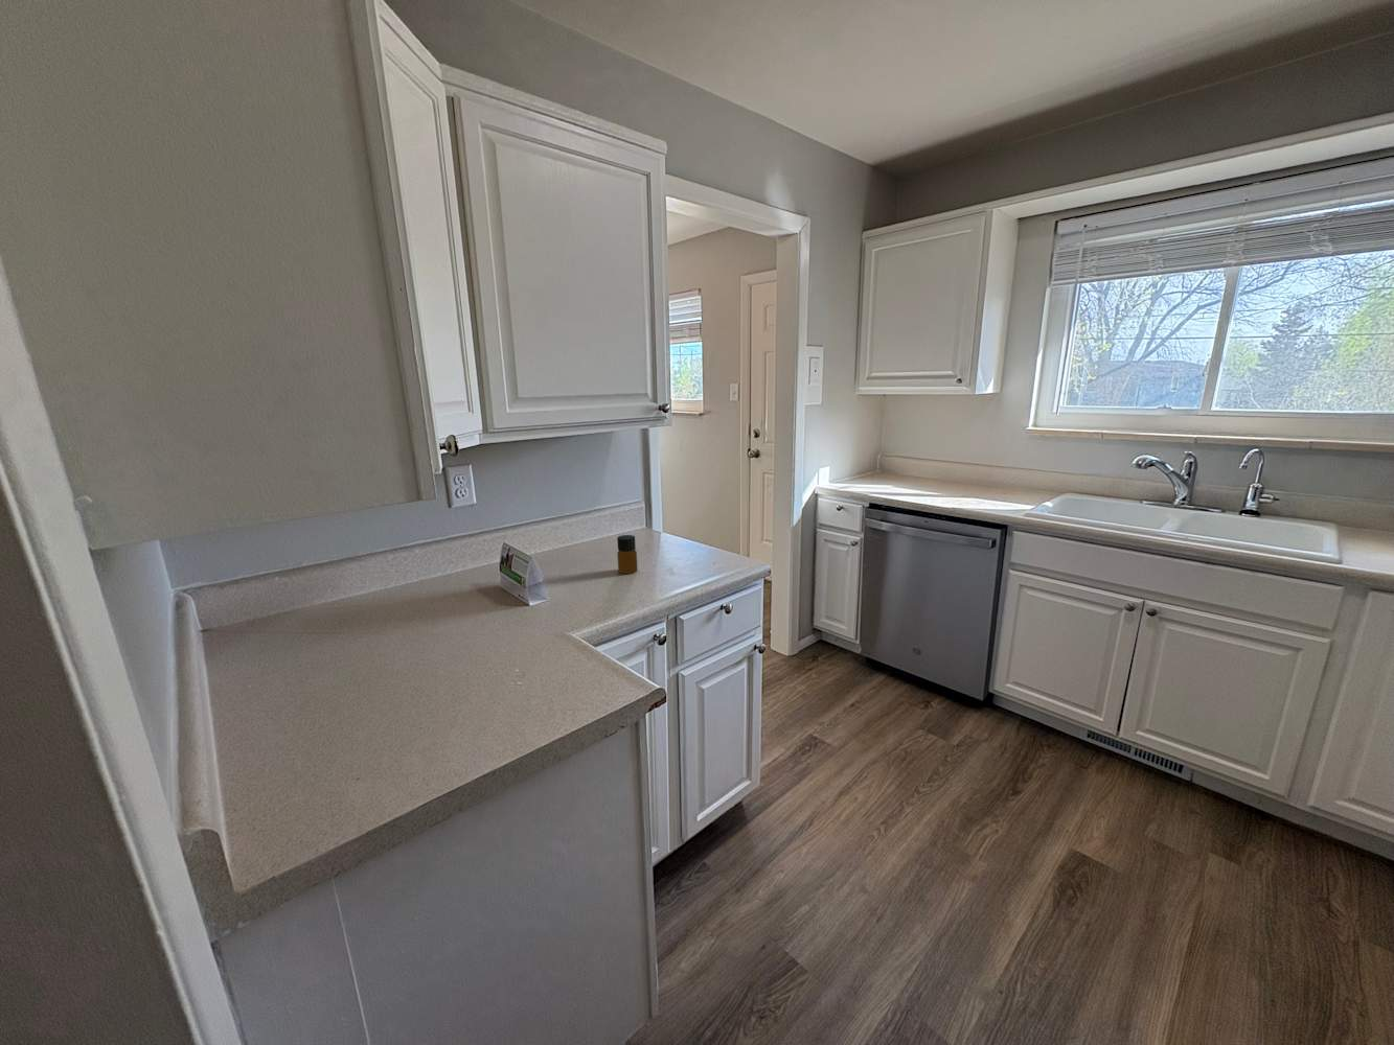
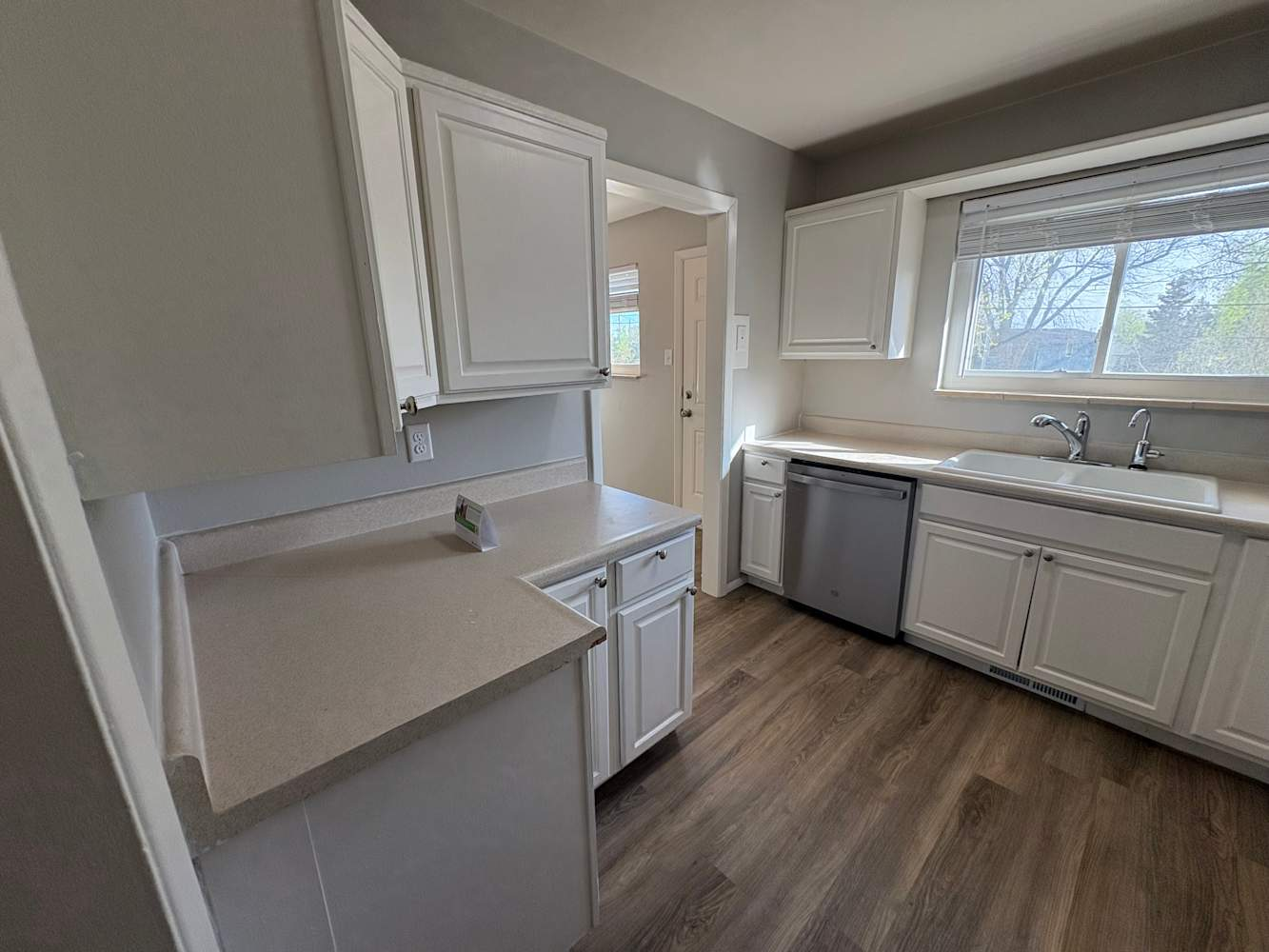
- bottle [616,533,639,575]
